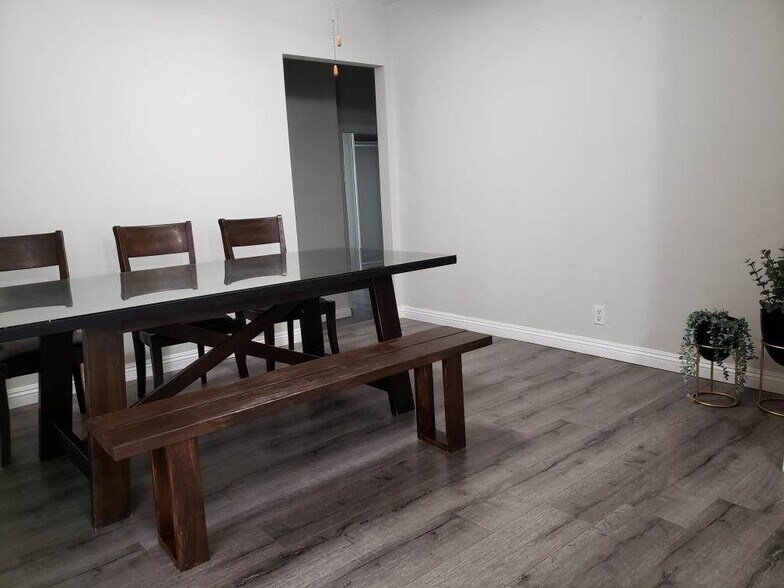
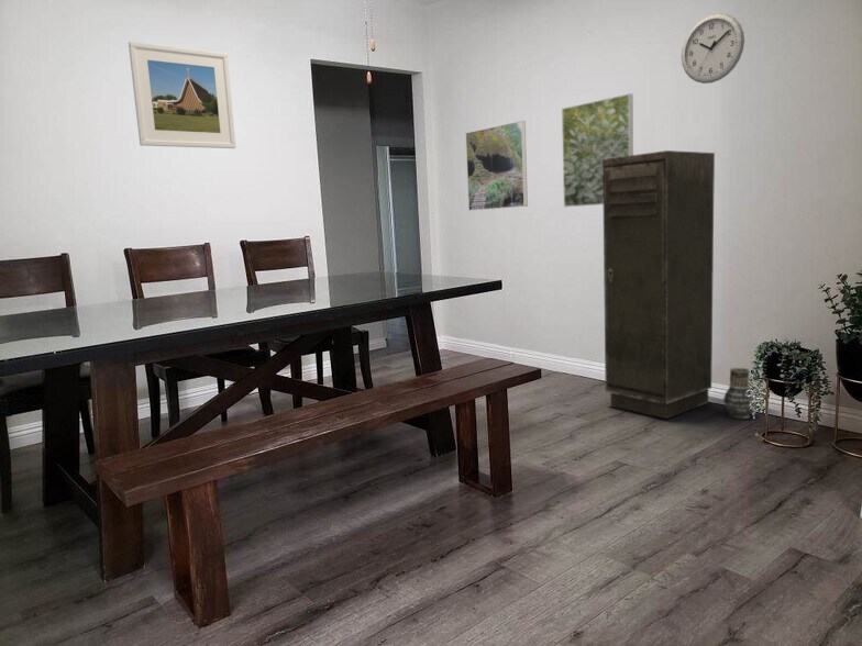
+ vase [722,367,755,420]
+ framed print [561,92,634,209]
+ wall clock [681,12,745,85]
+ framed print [128,41,236,149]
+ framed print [464,120,529,212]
+ storage cabinet [603,149,716,420]
